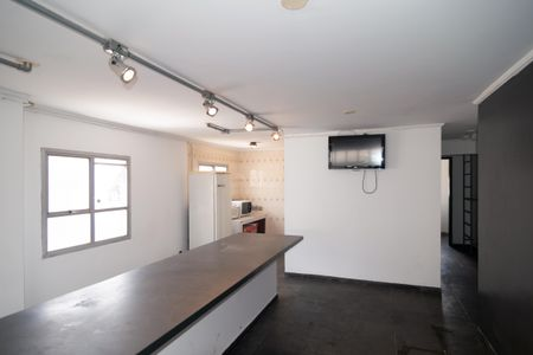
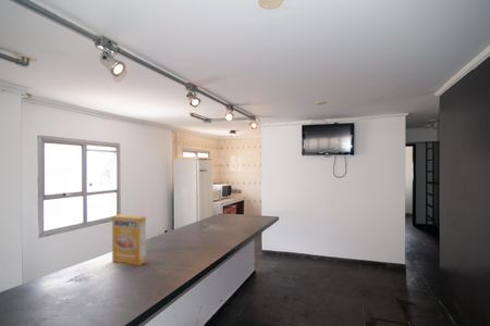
+ cereal box [111,214,147,266]
